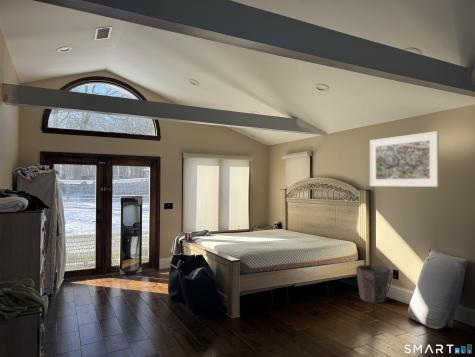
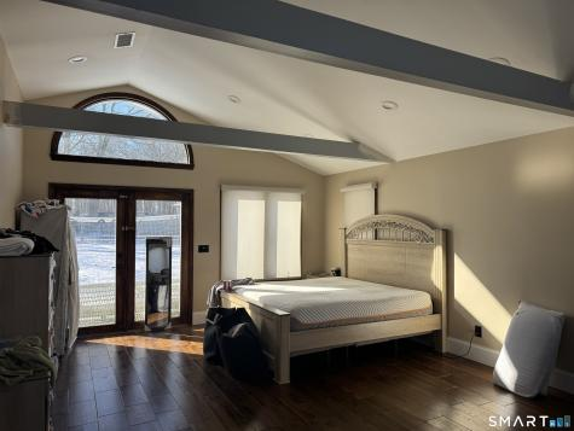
- waste bin [355,264,391,304]
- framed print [369,130,440,188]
